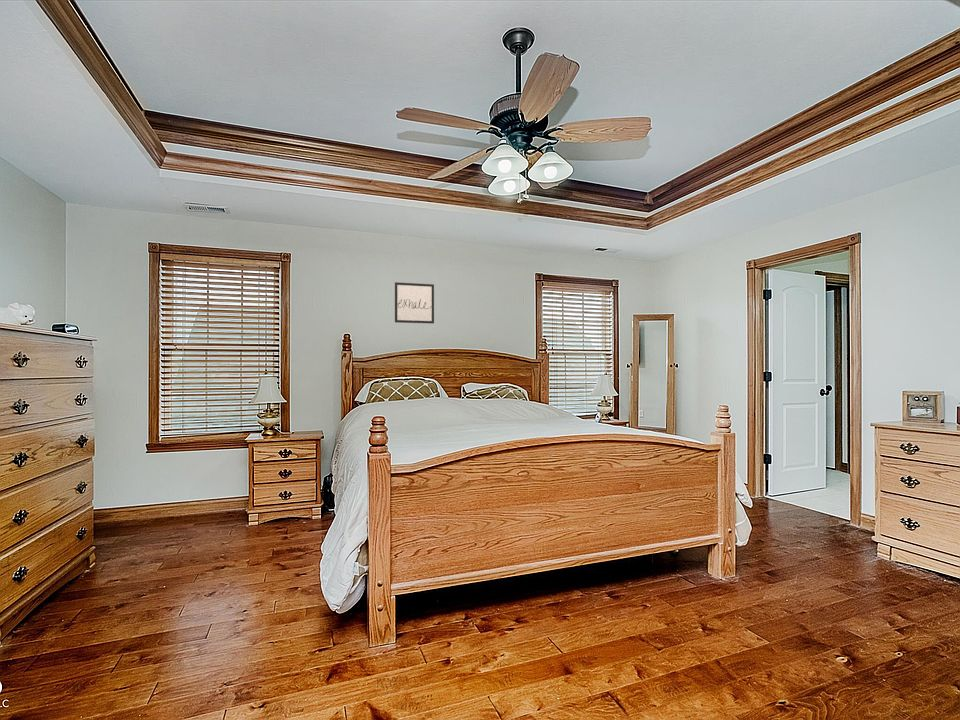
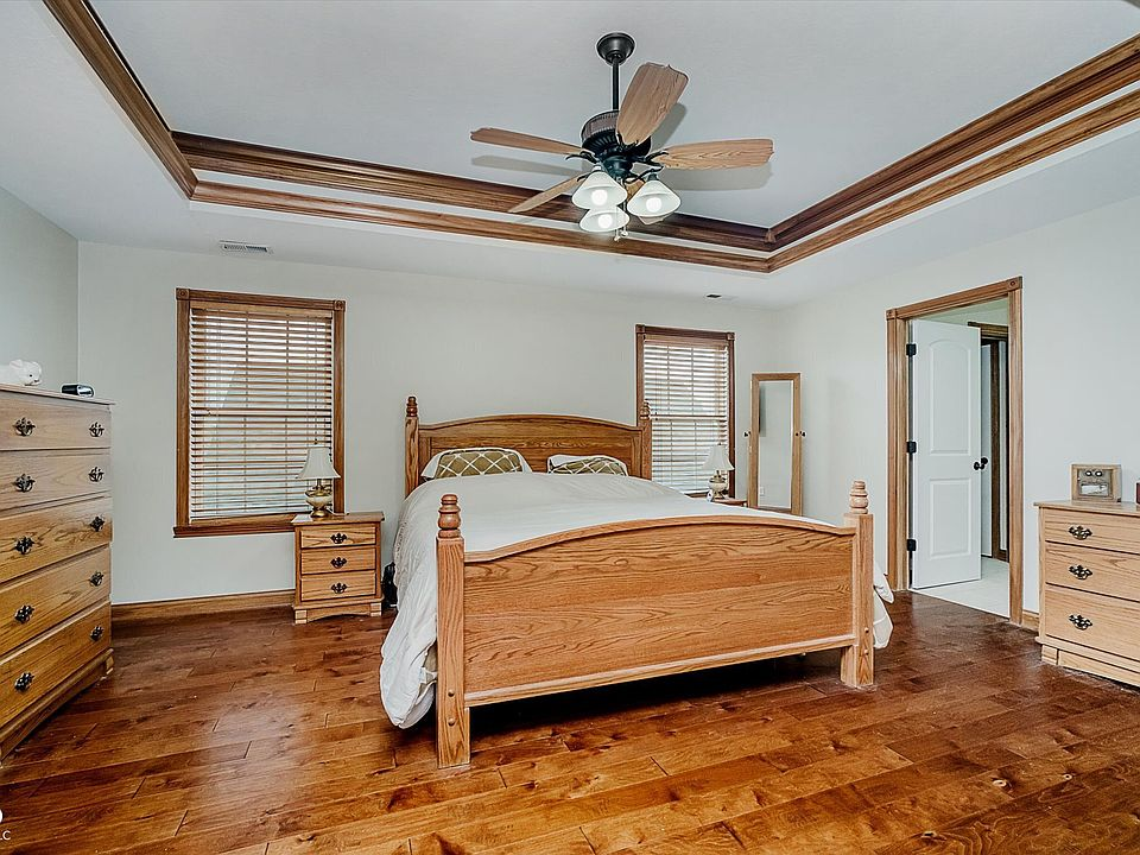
- wall art [394,281,435,324]
